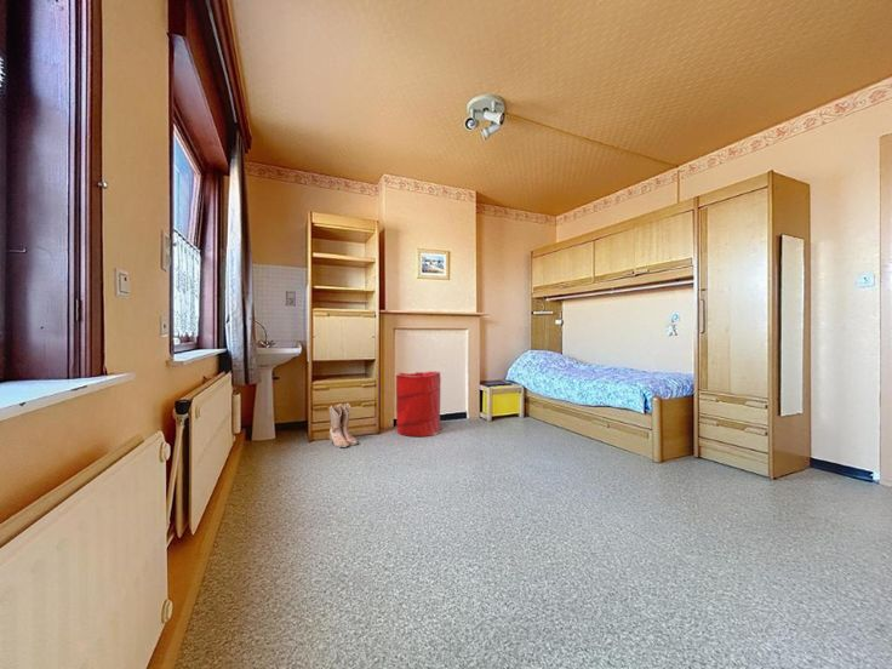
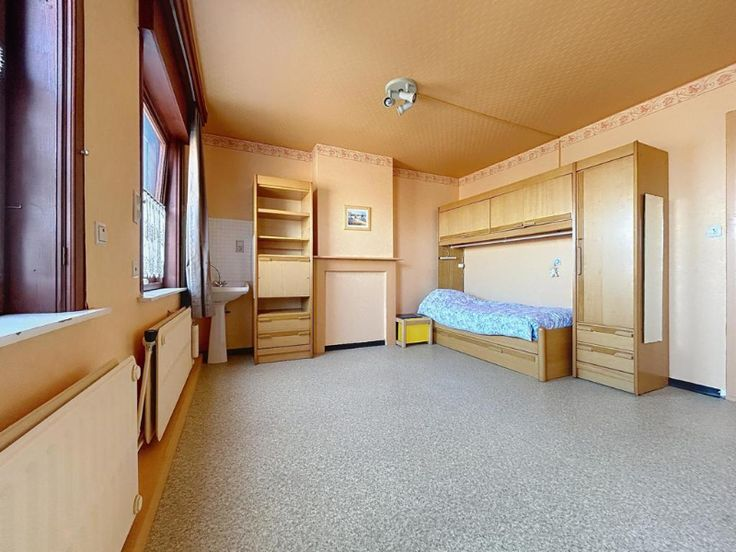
- laundry hamper [395,370,442,438]
- boots [328,402,360,448]
